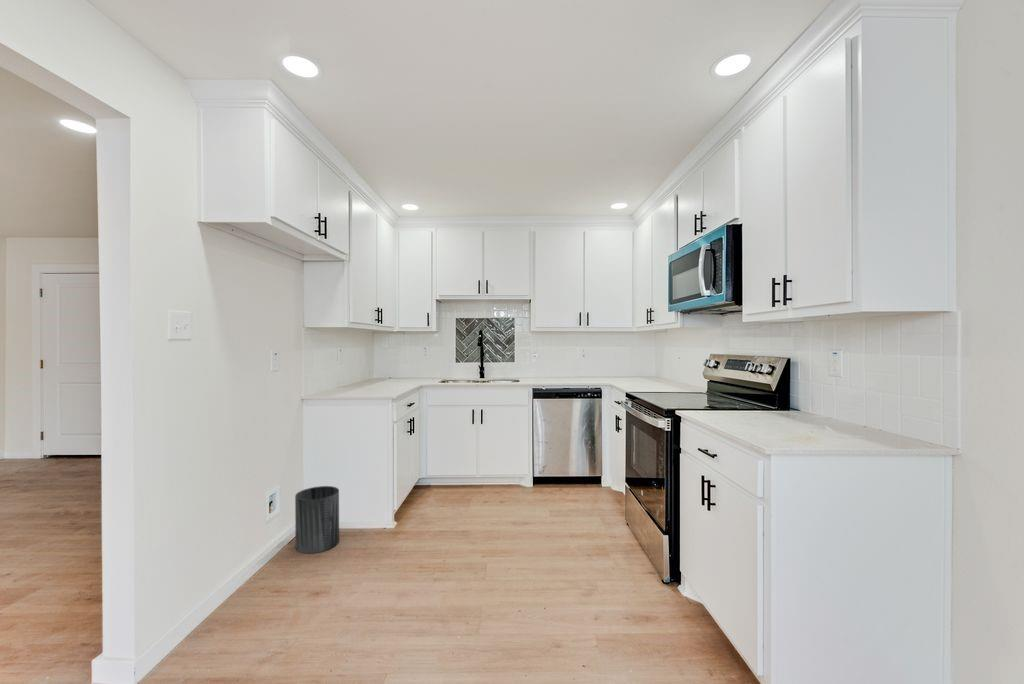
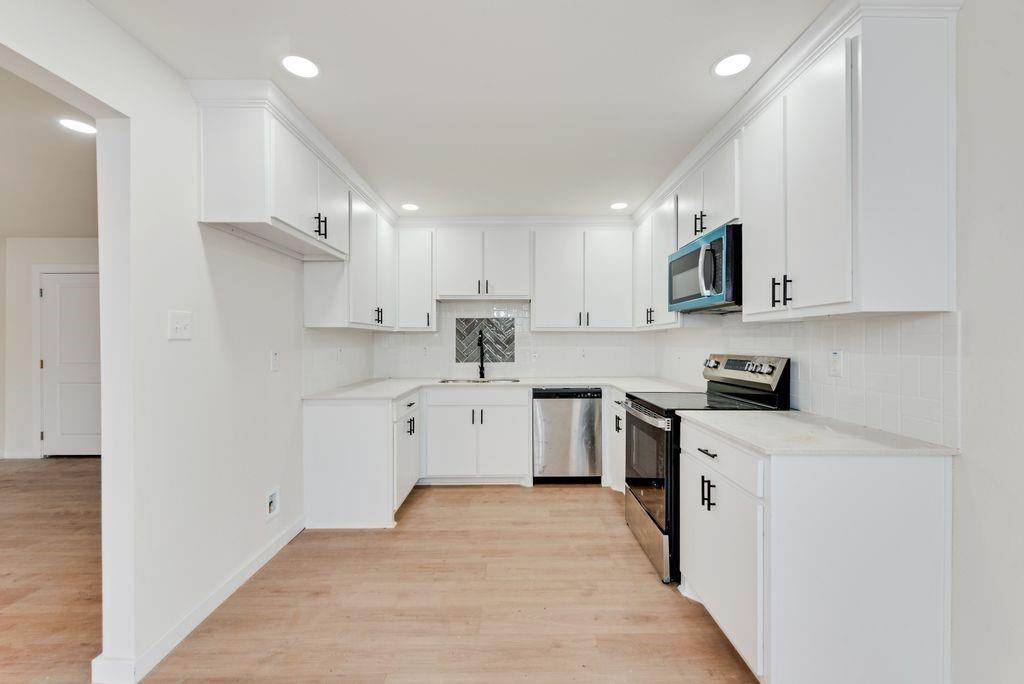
- trash can [294,485,340,555]
